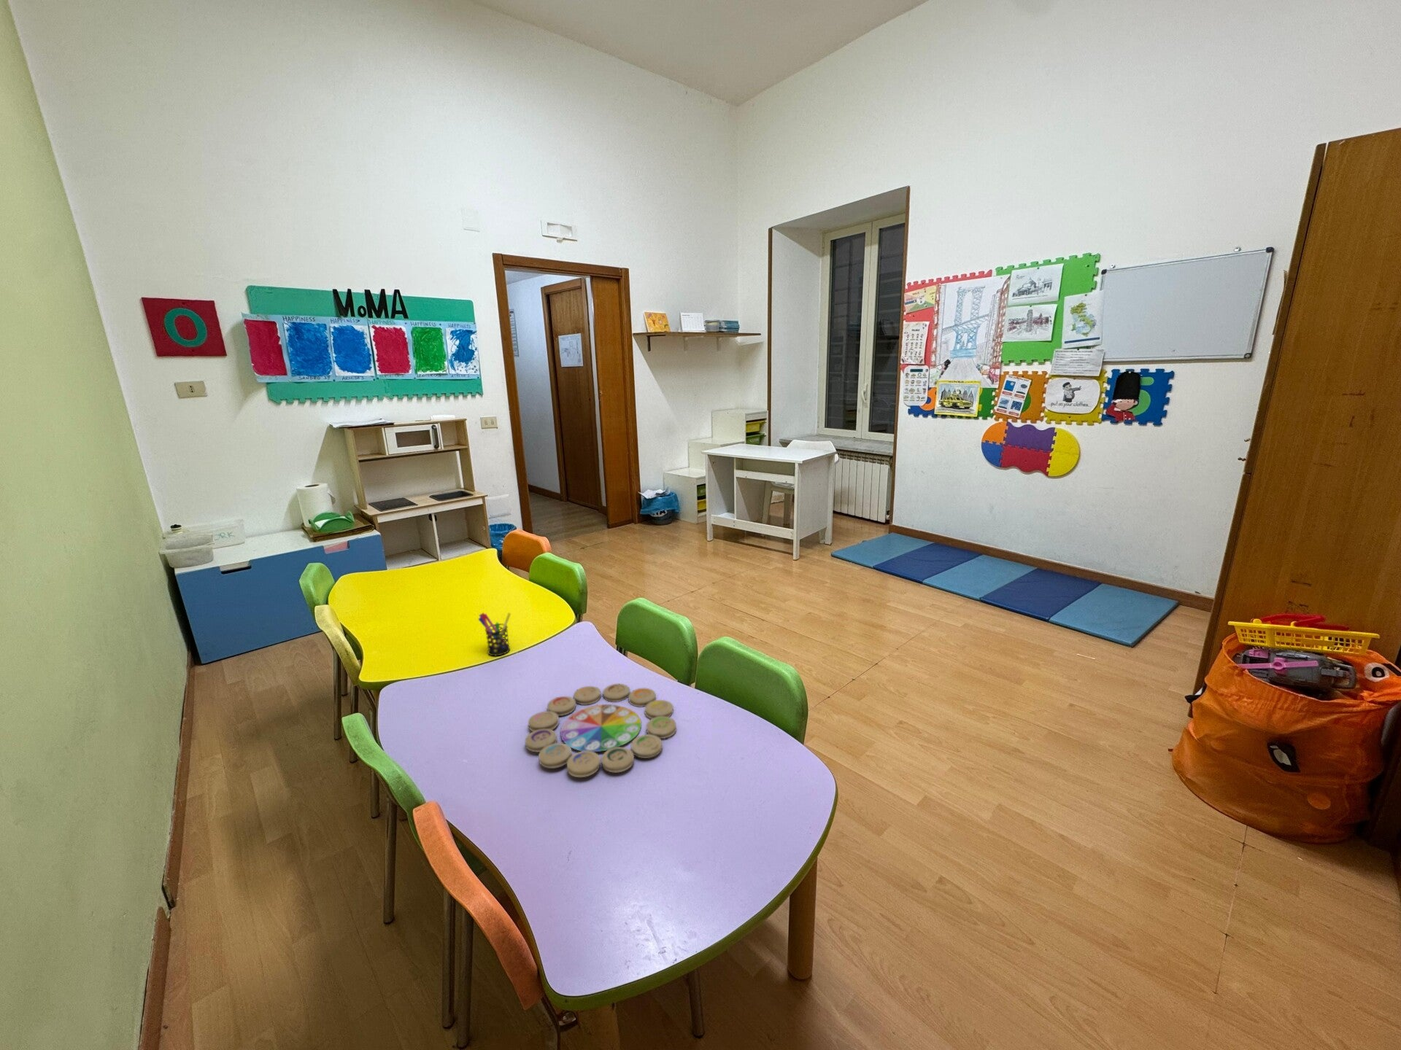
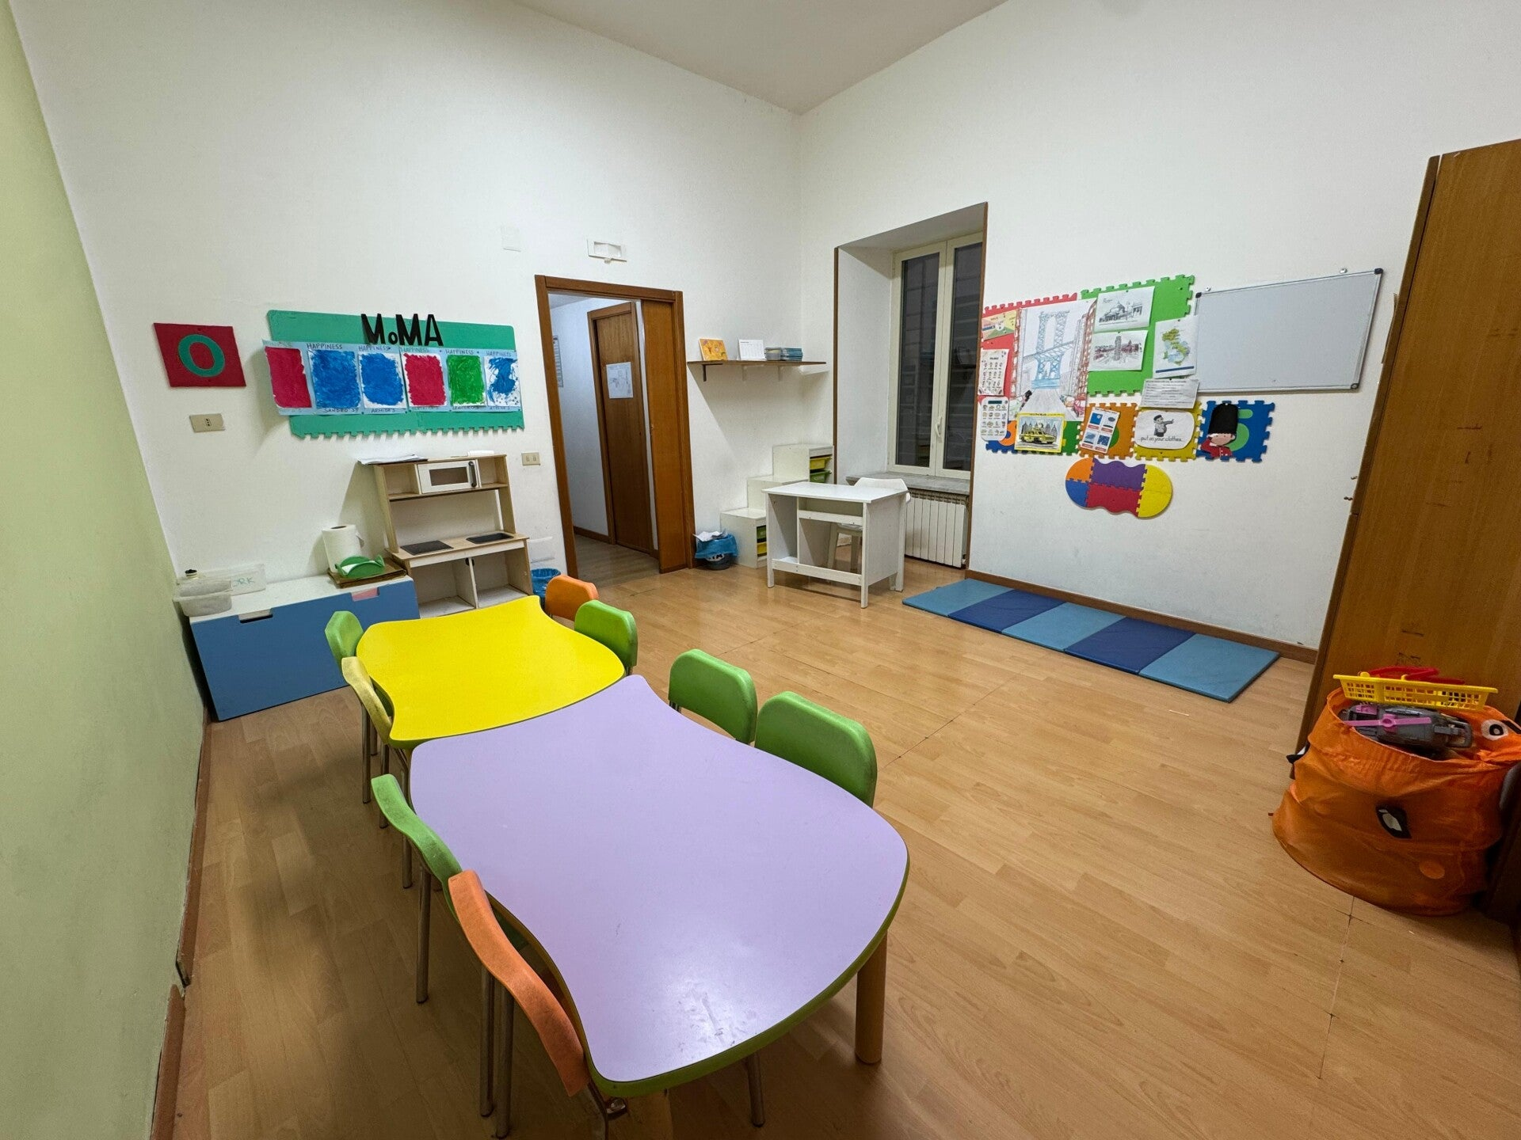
- memory game [525,683,677,778]
- pen holder [478,612,512,656]
